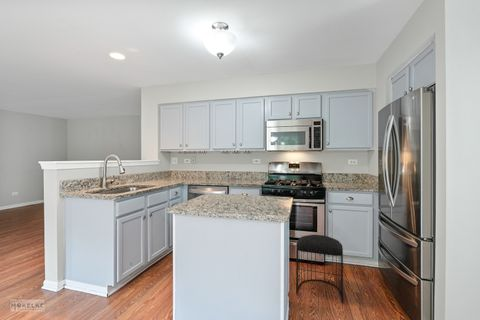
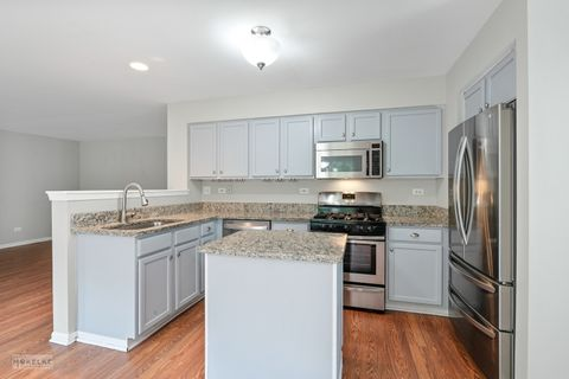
- stool [295,234,344,304]
